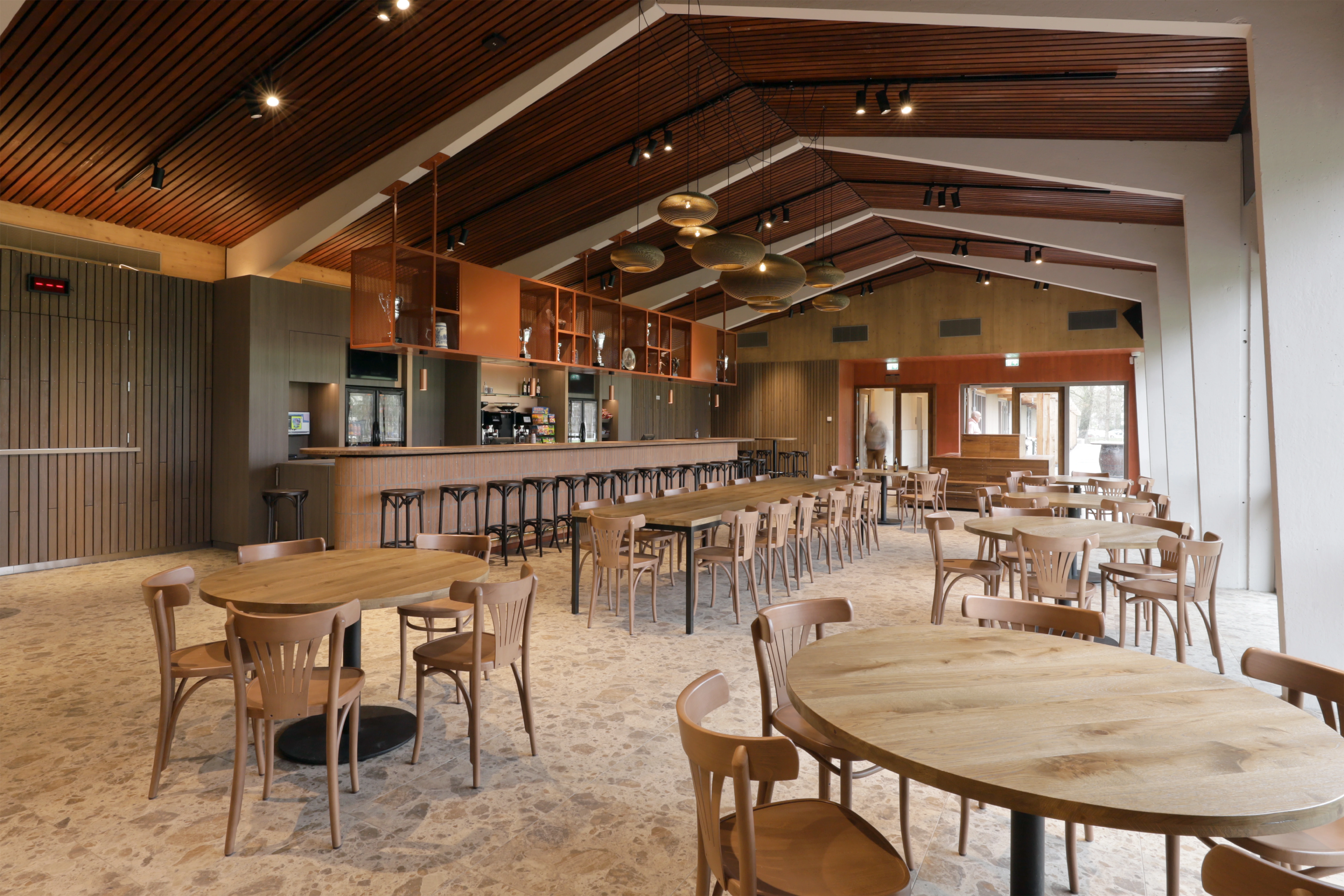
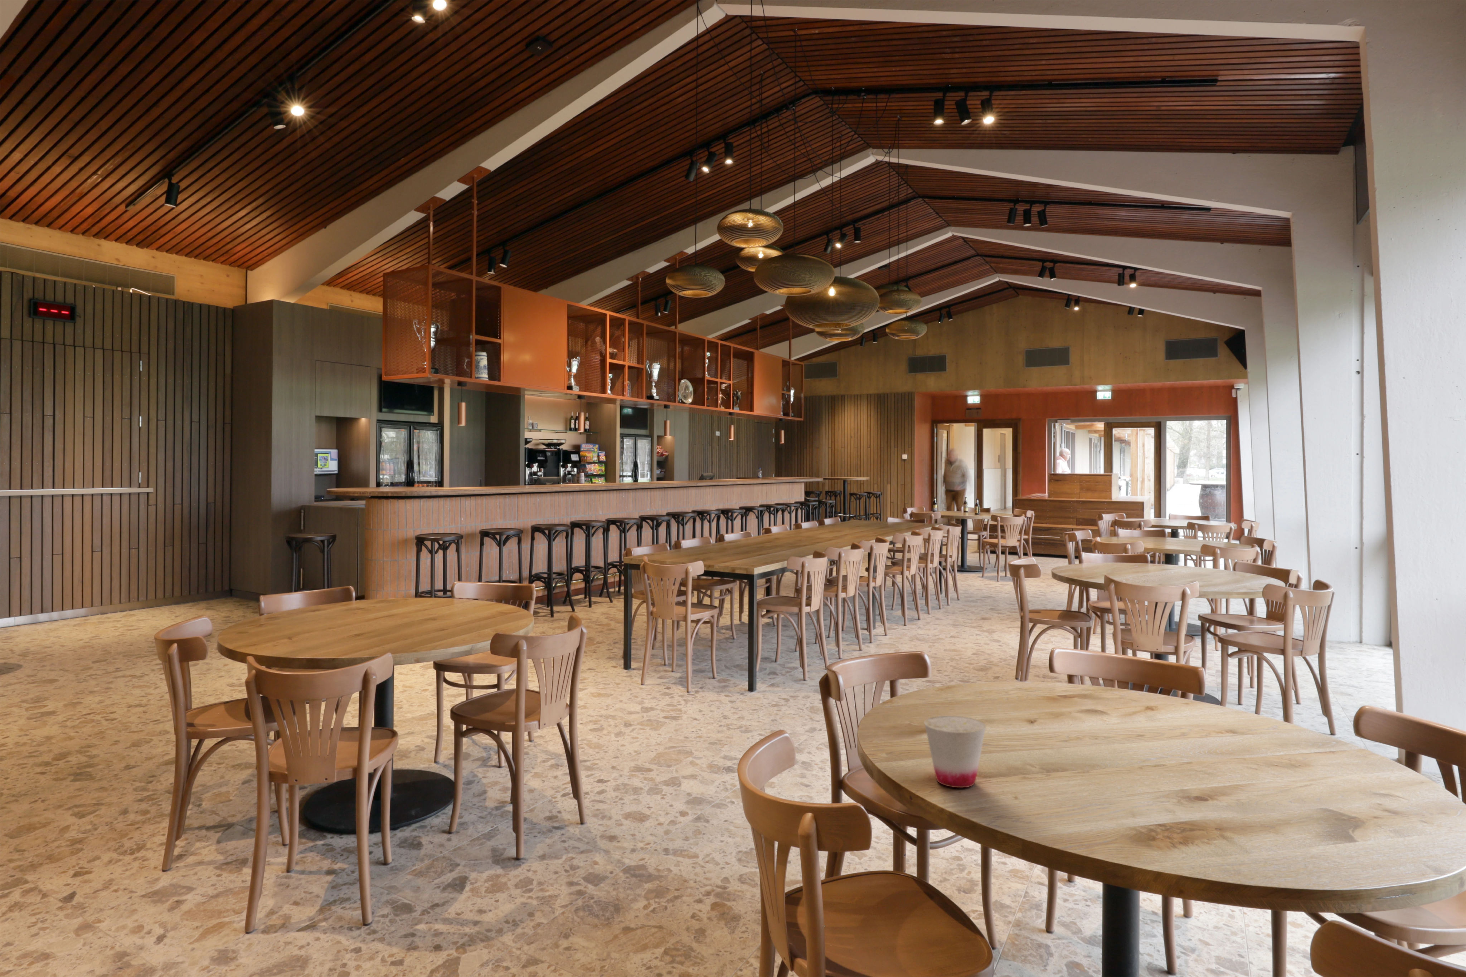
+ cup [924,715,986,788]
